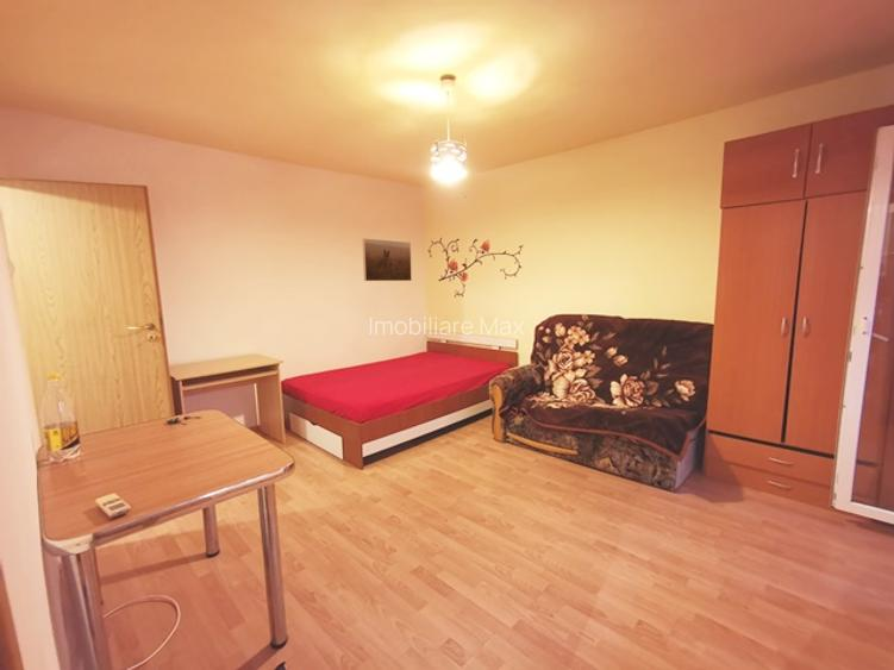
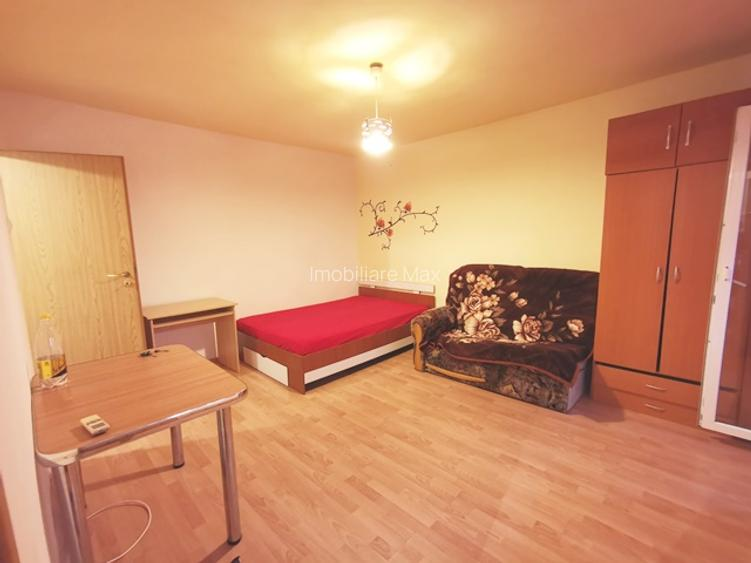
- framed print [362,238,413,282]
